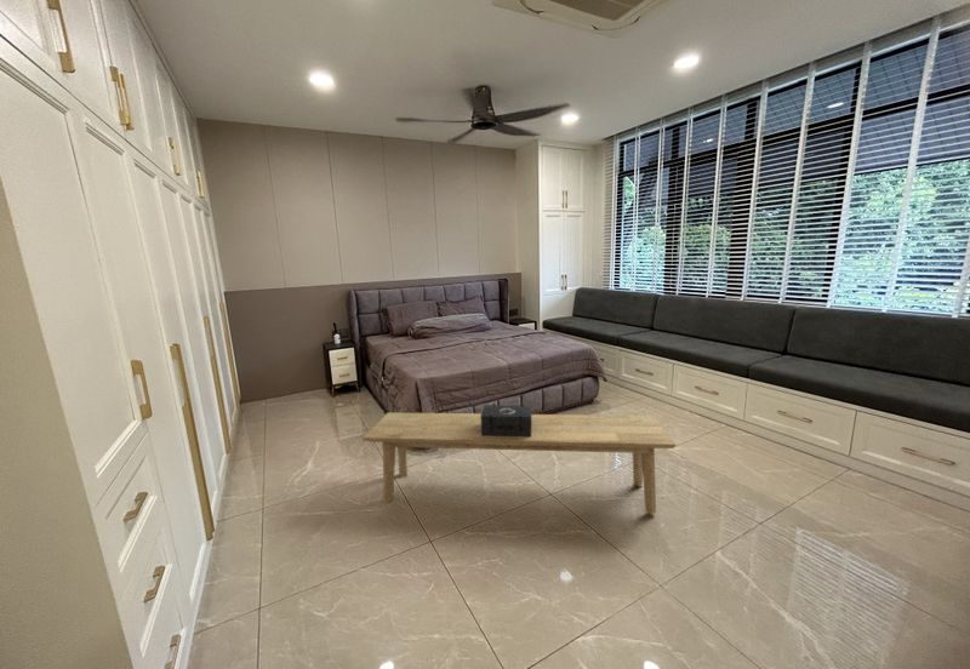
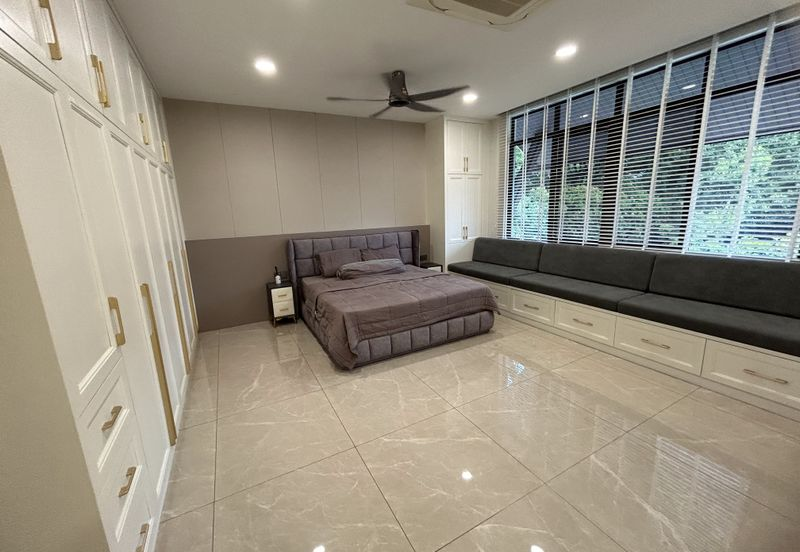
- first aid kit [480,404,532,438]
- bench [361,412,678,516]
